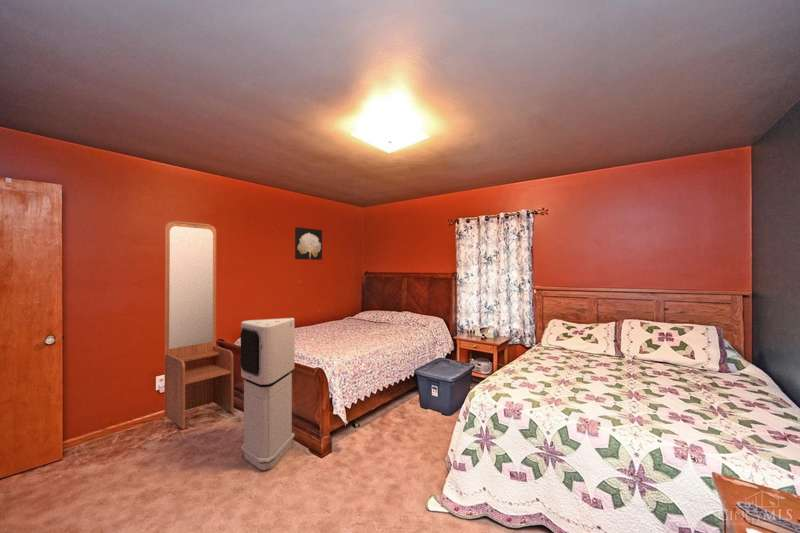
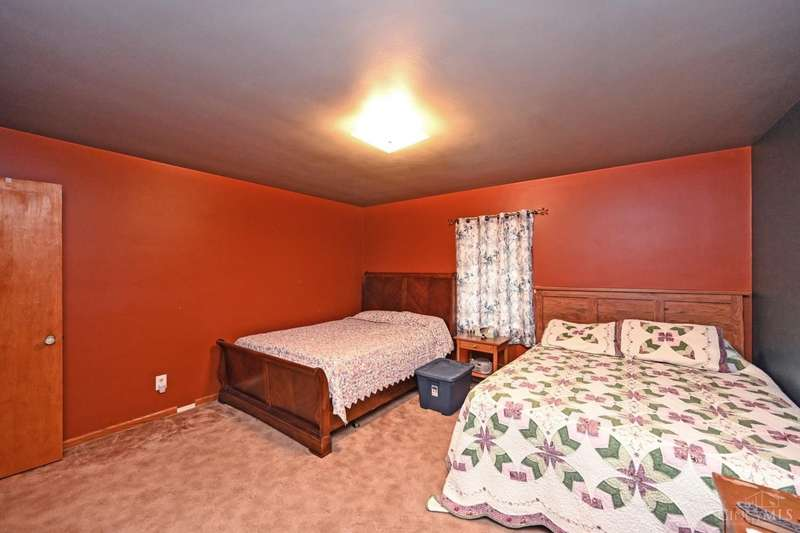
- air purifier [240,317,296,471]
- dressing table [163,220,234,430]
- wall art [294,226,323,261]
